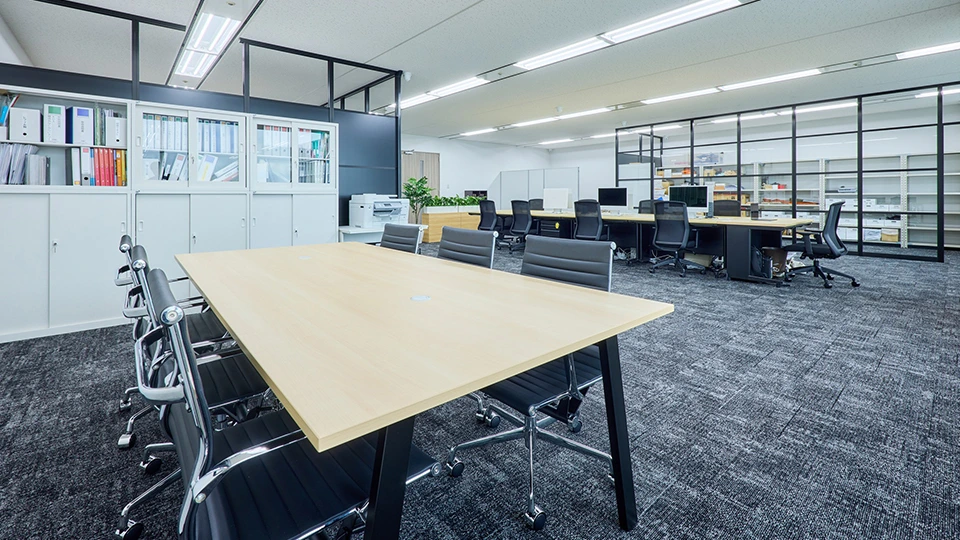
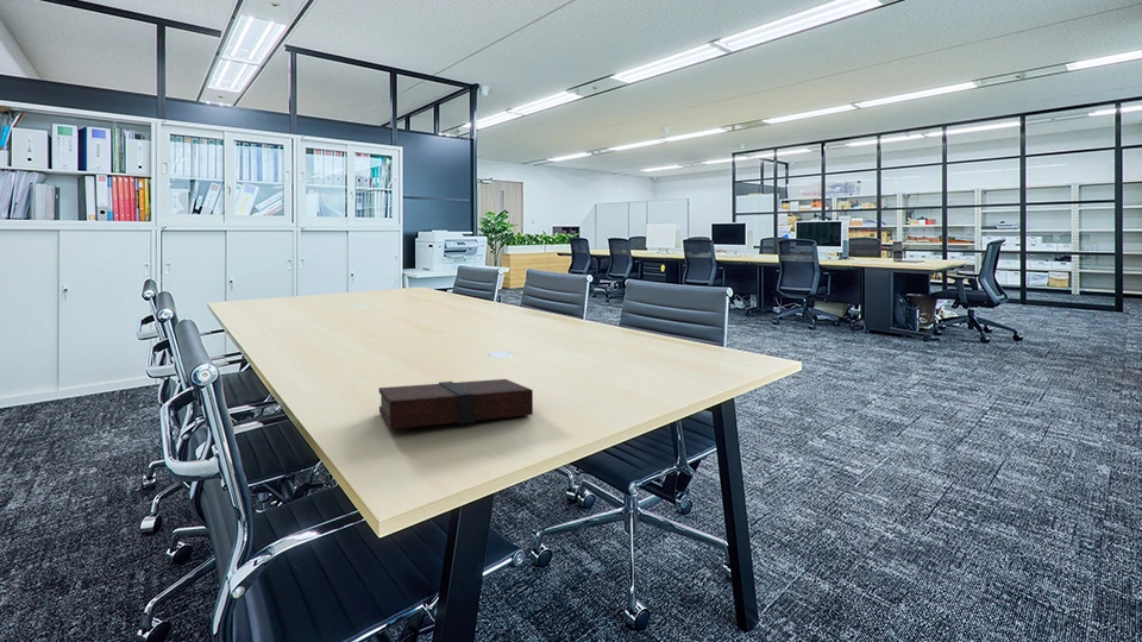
+ book [378,378,534,430]
